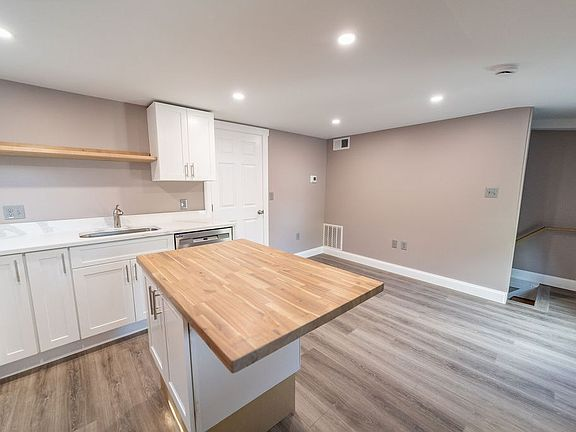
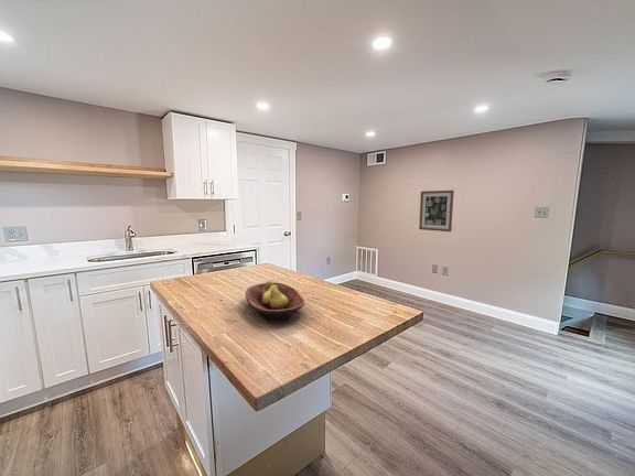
+ fruit bowl [244,280,305,321]
+ wall art [418,190,455,232]
